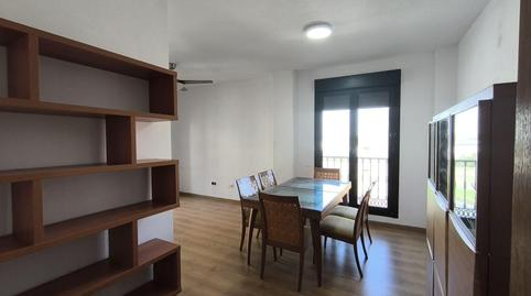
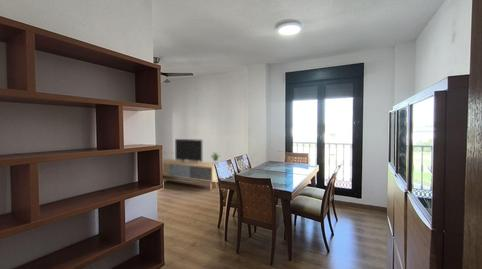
+ media console [162,138,220,191]
